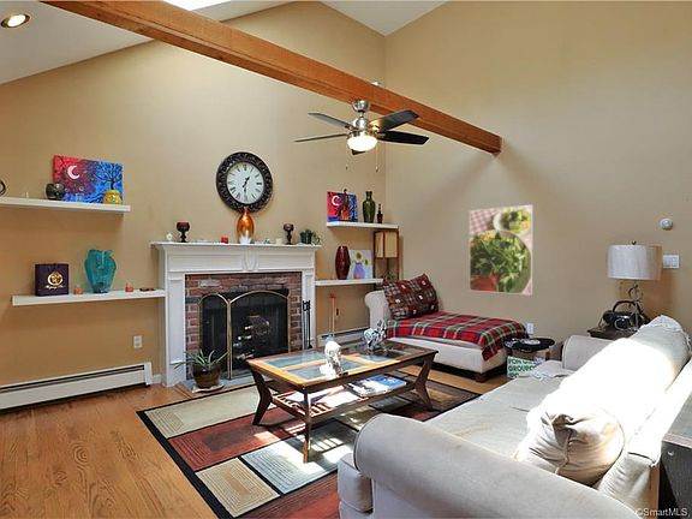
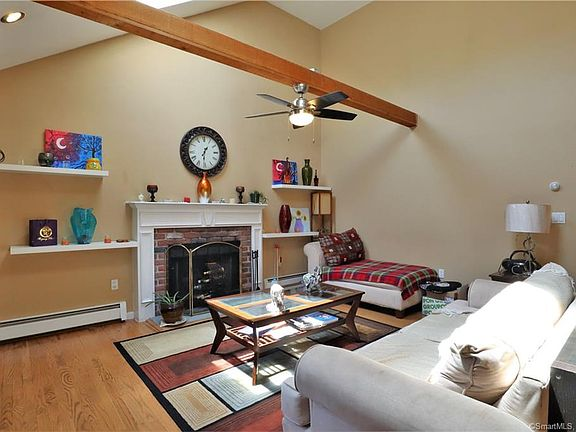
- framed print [469,204,535,296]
